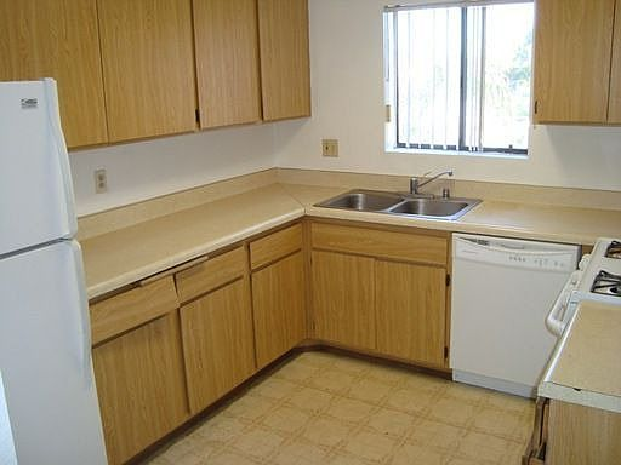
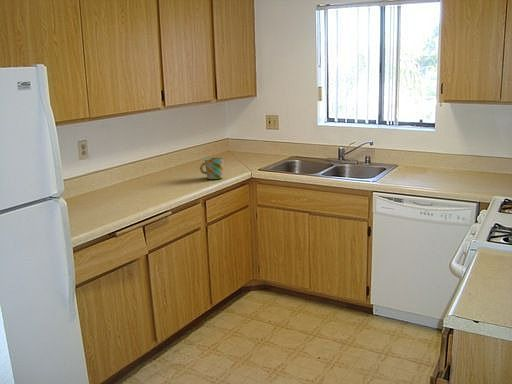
+ mug [199,157,225,180]
